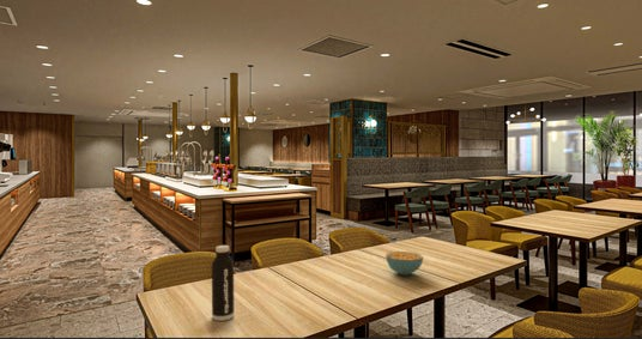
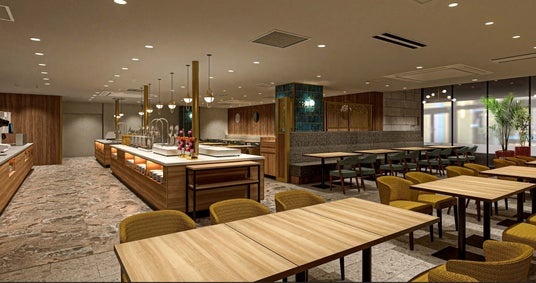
- cereal bowl [384,250,424,277]
- water bottle [211,244,235,322]
